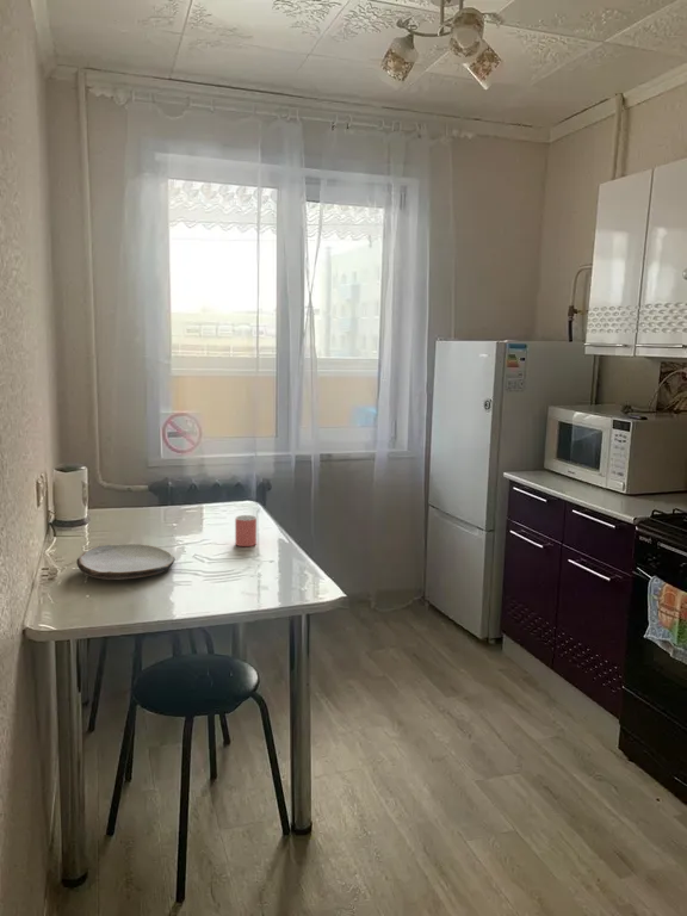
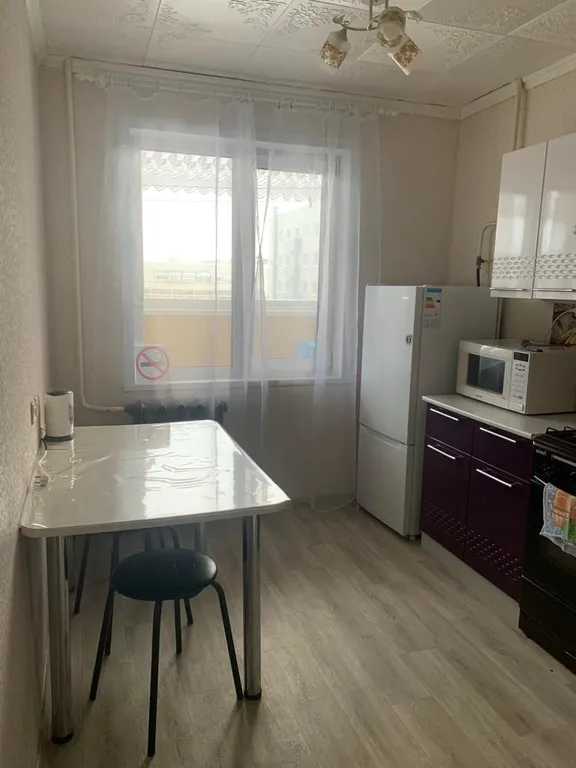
- plate [75,543,177,581]
- cup [234,514,258,547]
